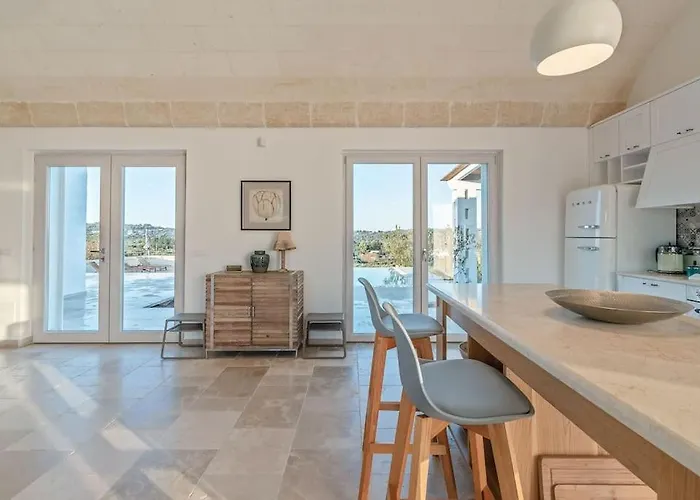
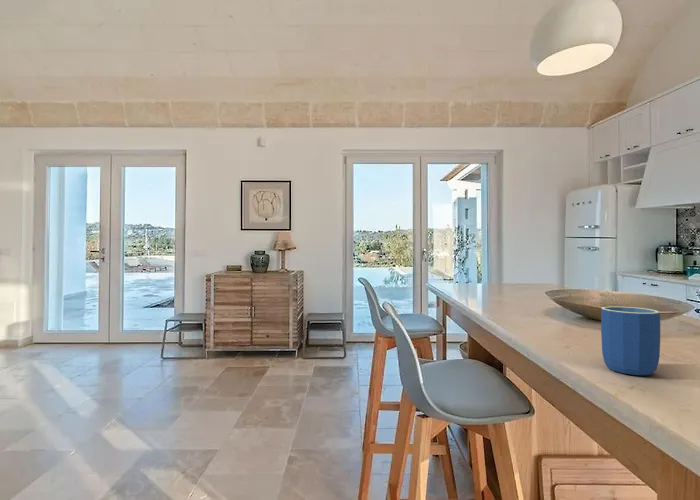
+ mug [600,305,661,376]
